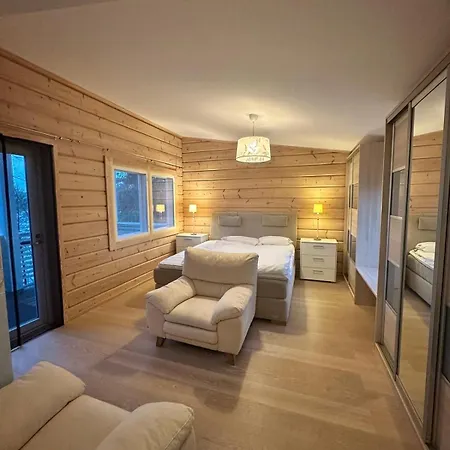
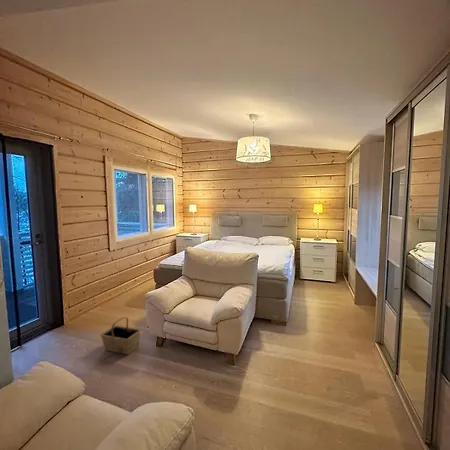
+ basket [100,316,141,356]
